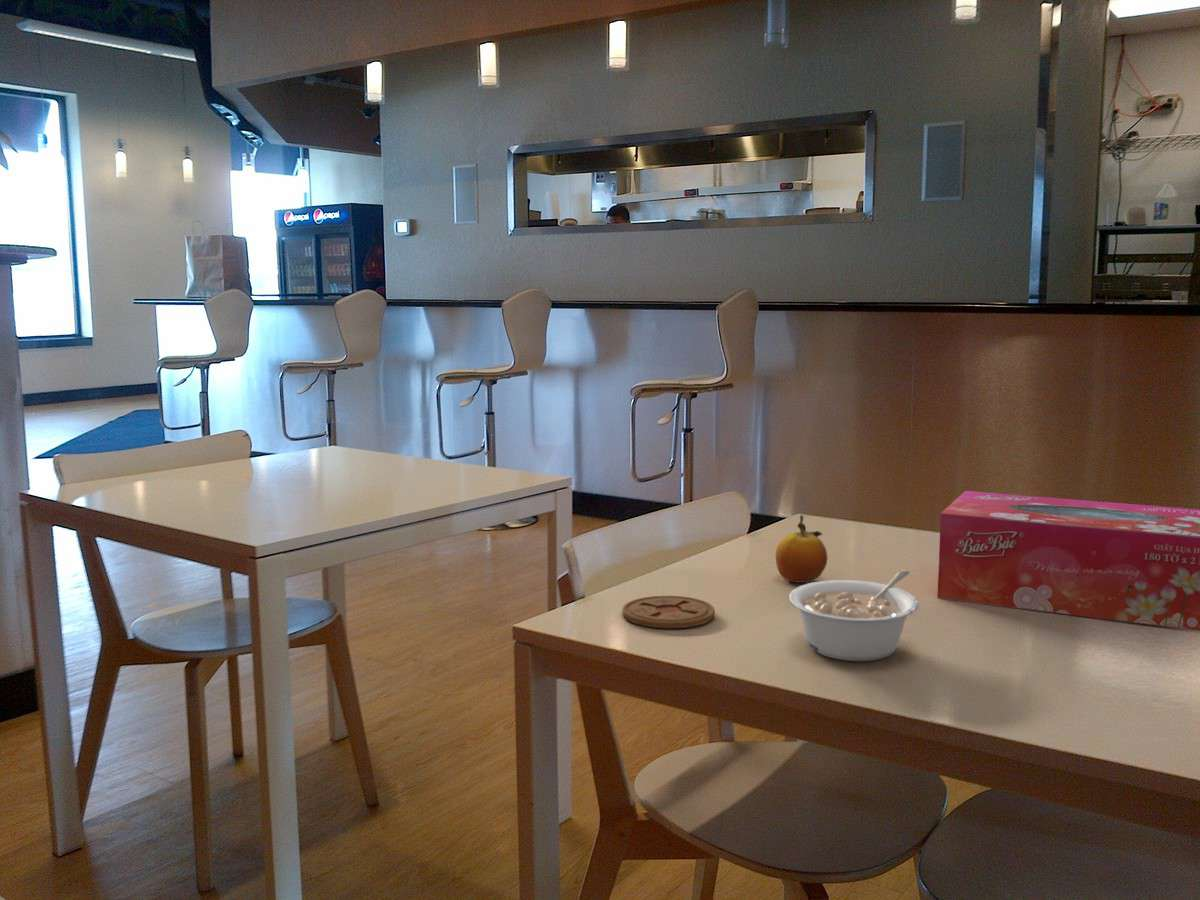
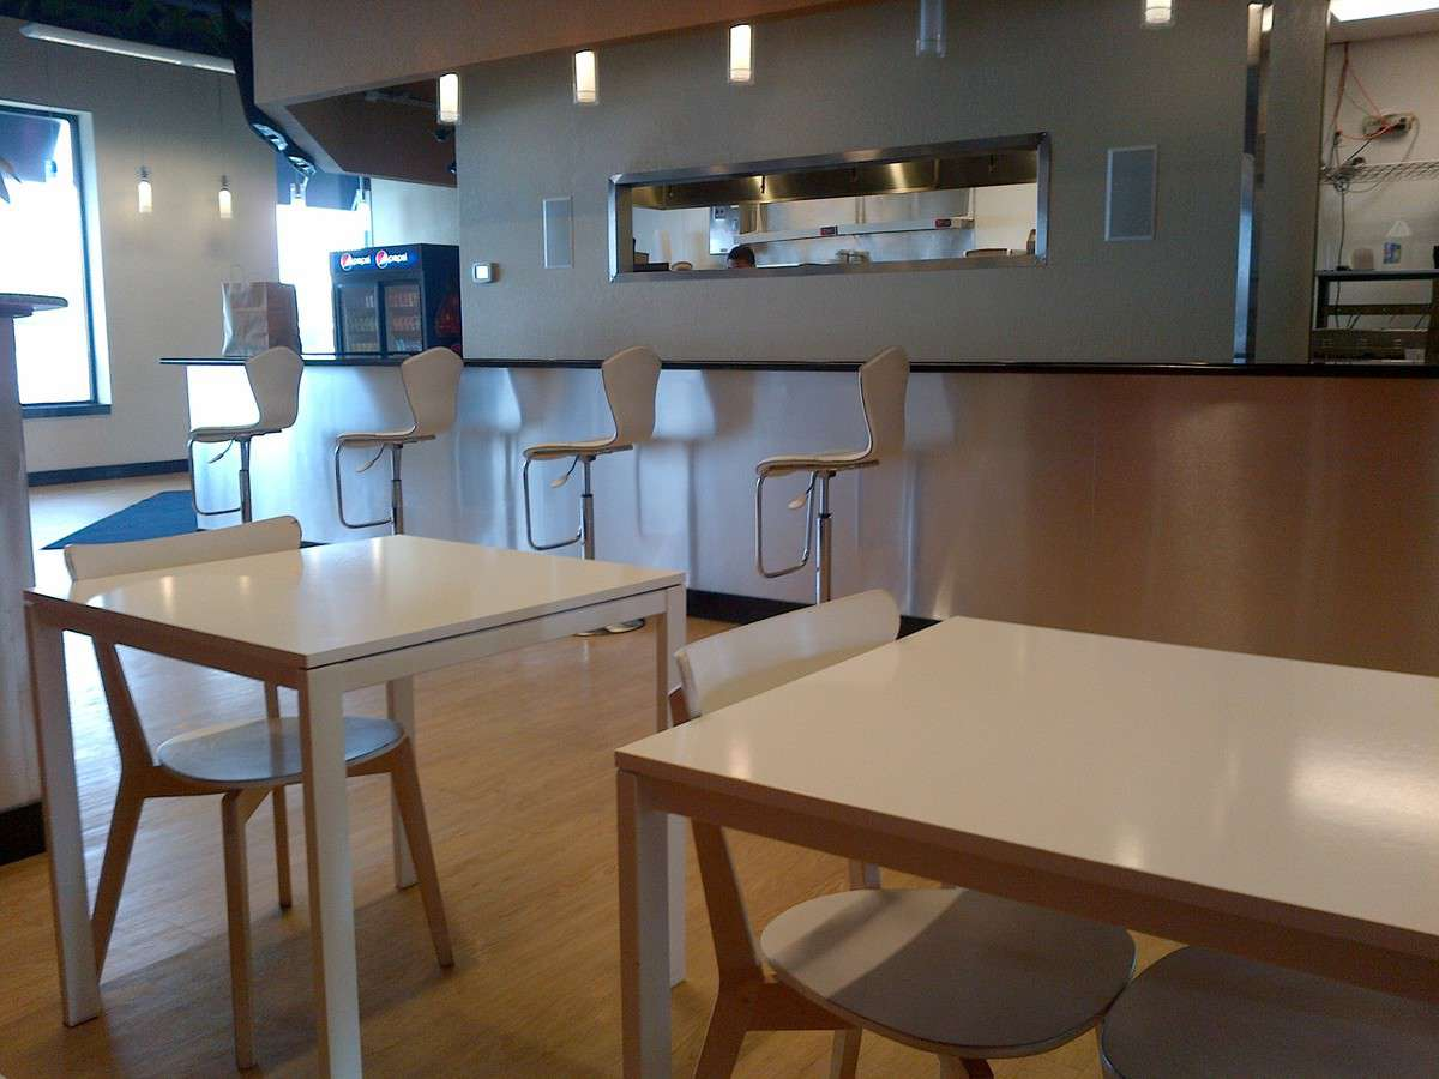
- coaster [621,595,716,629]
- legume [788,570,919,662]
- tissue box [937,490,1200,632]
- fruit [775,514,828,584]
